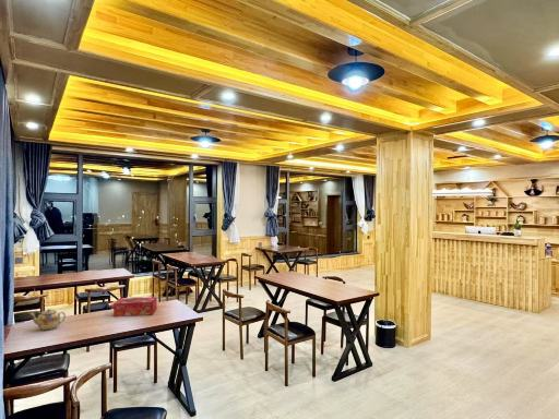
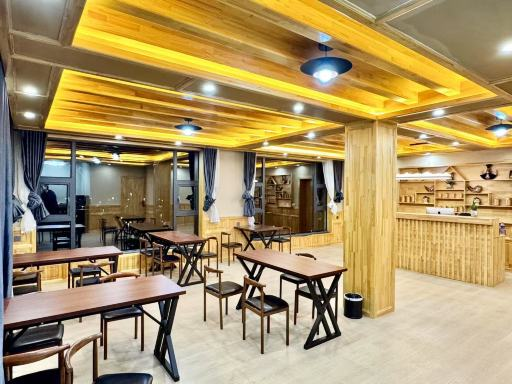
- teapot [28,308,67,332]
- tissue box [112,296,158,318]
